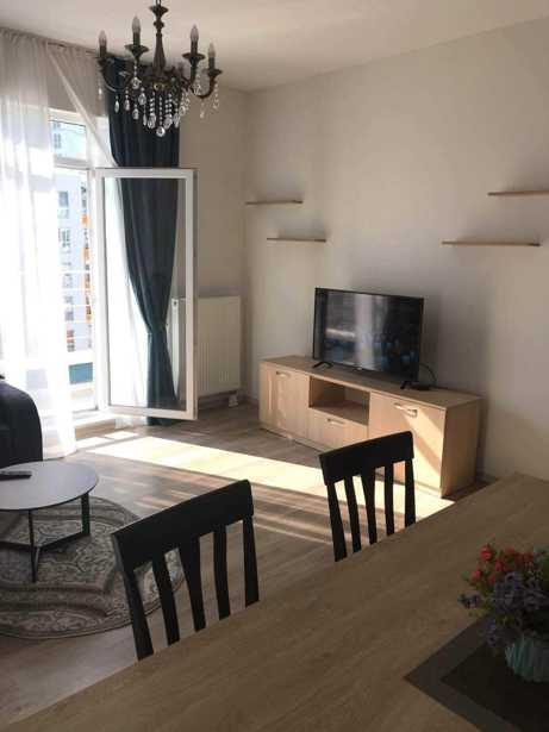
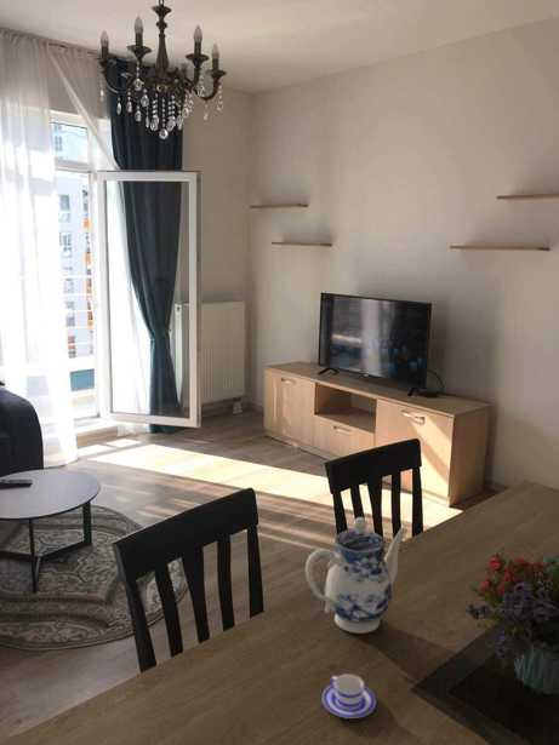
+ teapot [304,516,410,635]
+ teacup [321,672,376,720]
